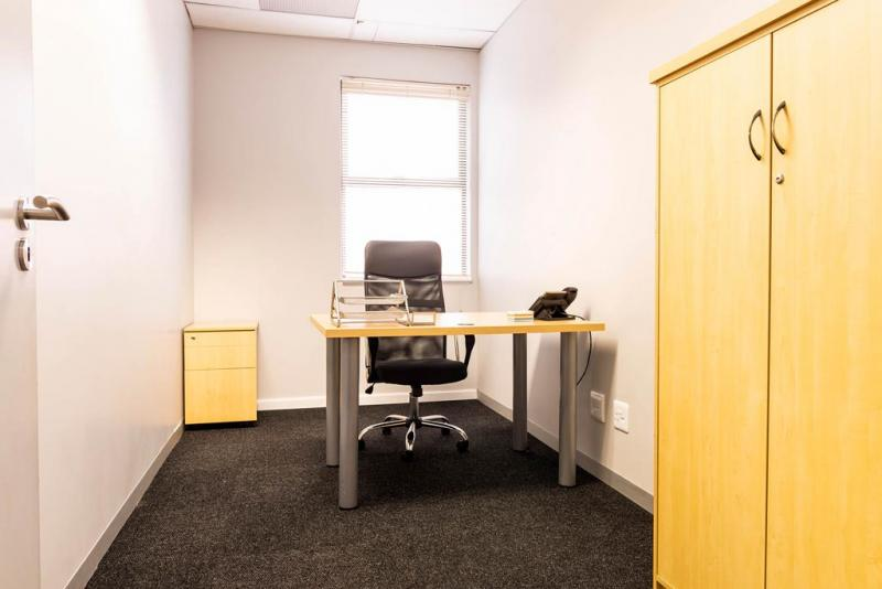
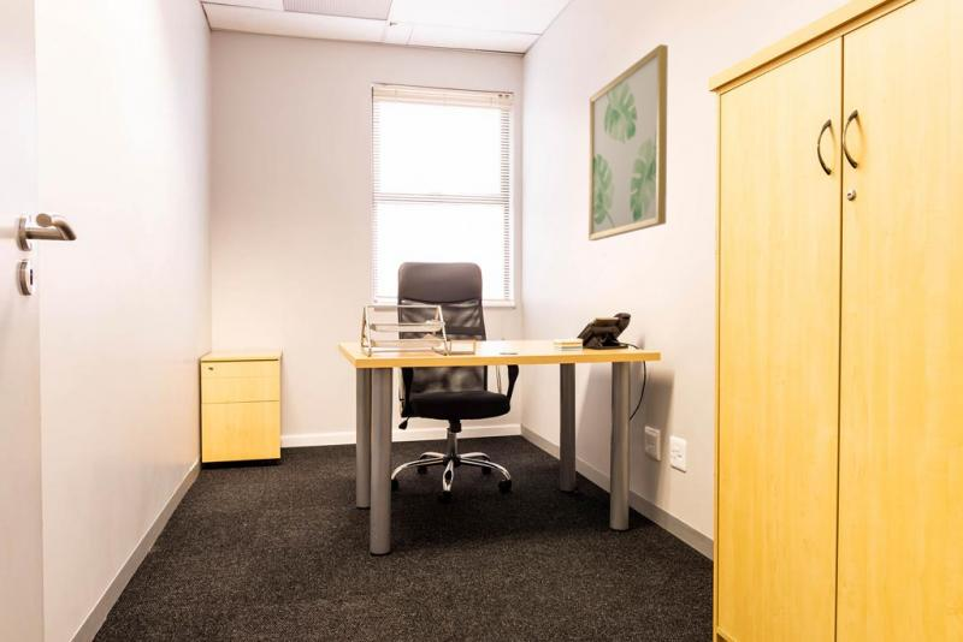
+ wall art [587,43,669,242]
